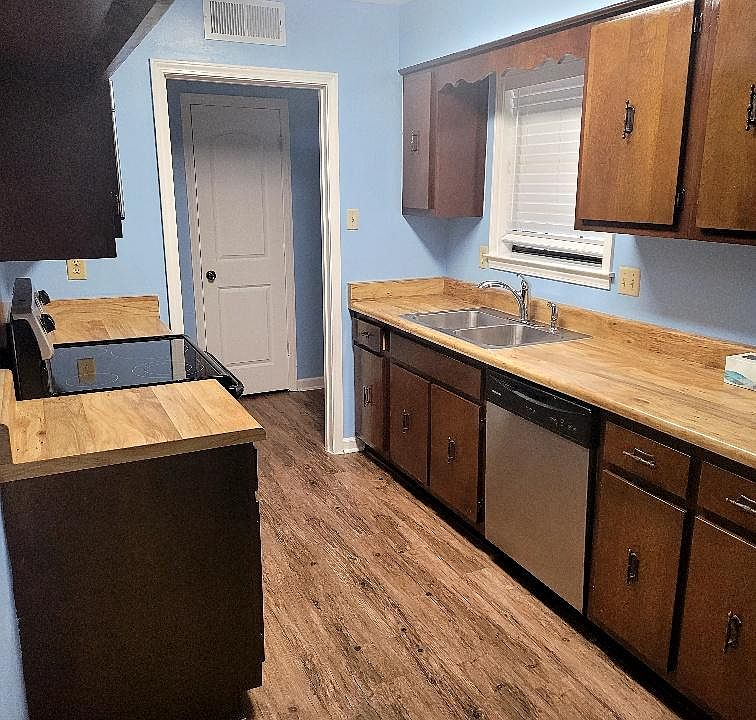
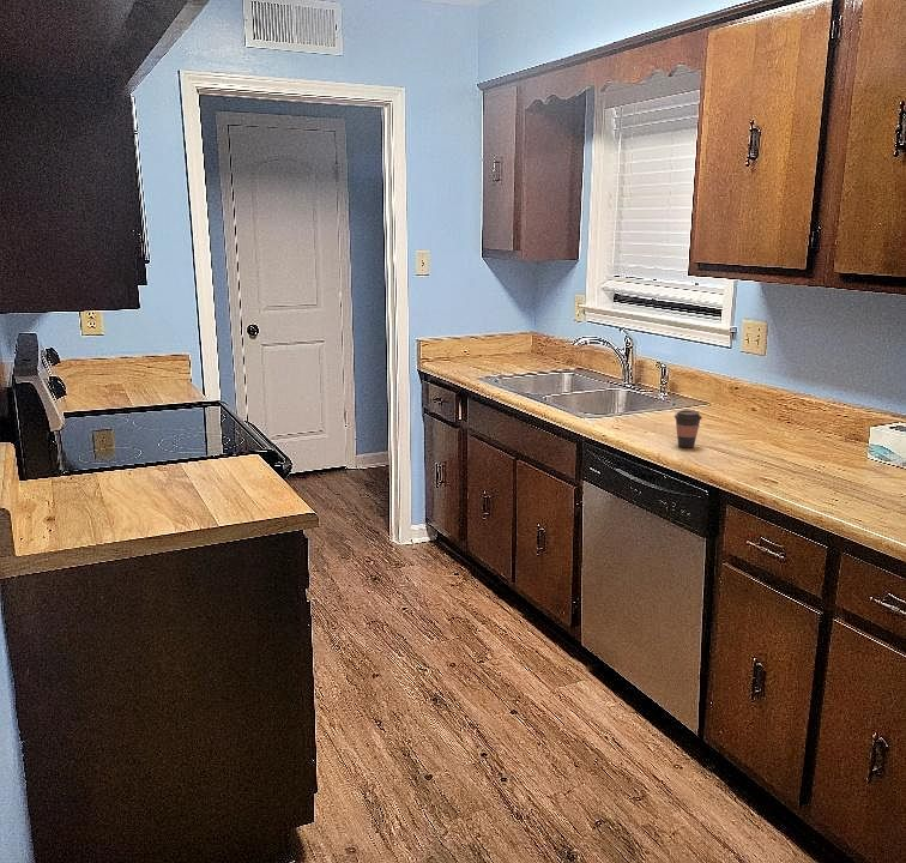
+ coffee cup [674,410,703,449]
